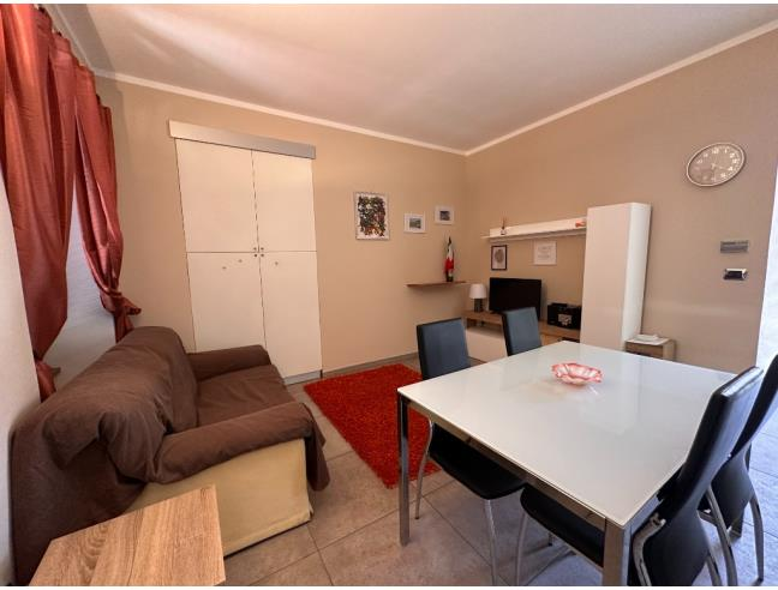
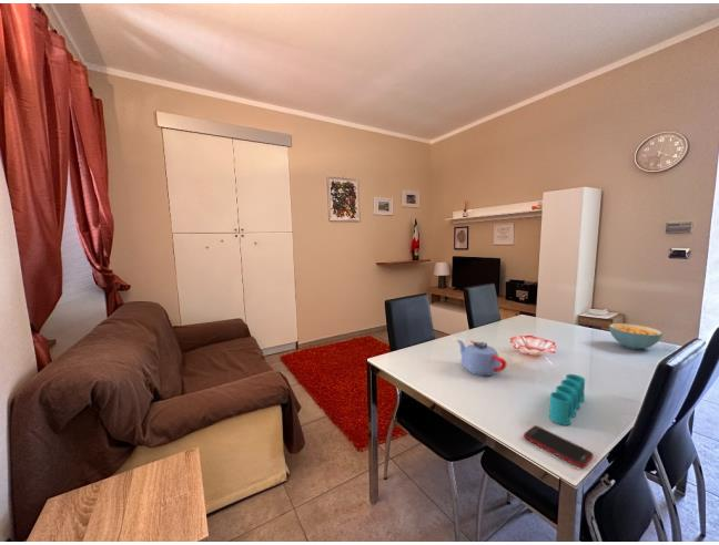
+ pen holder [548,373,586,426]
+ teapot [456,339,507,377]
+ cereal bowl [608,322,664,350]
+ cell phone [523,424,595,470]
